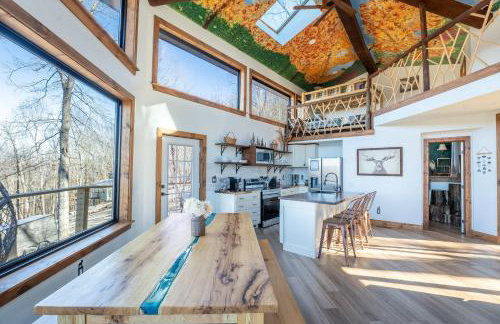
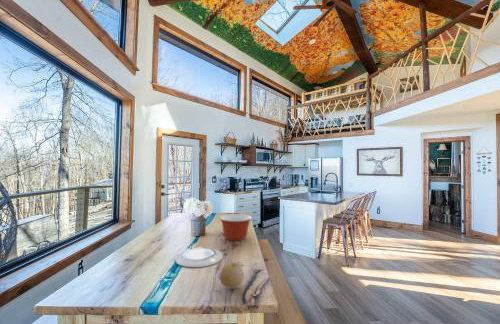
+ mixing bowl [218,213,253,242]
+ fruit [219,262,245,290]
+ plate [174,247,224,268]
